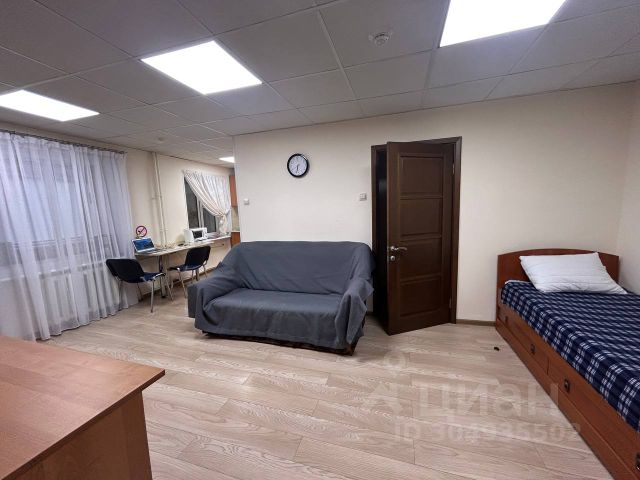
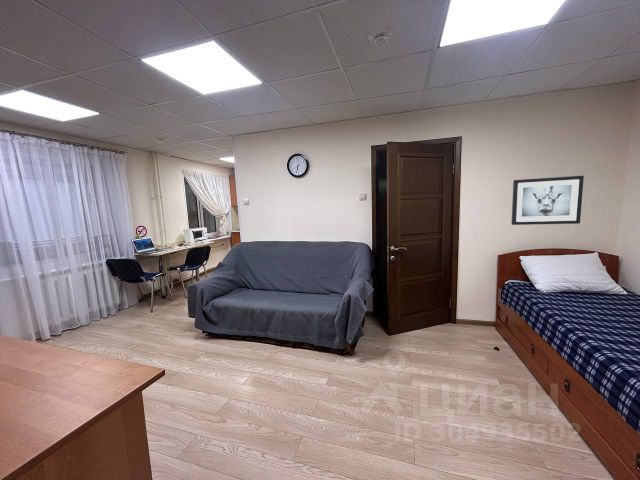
+ wall art [511,175,585,226]
